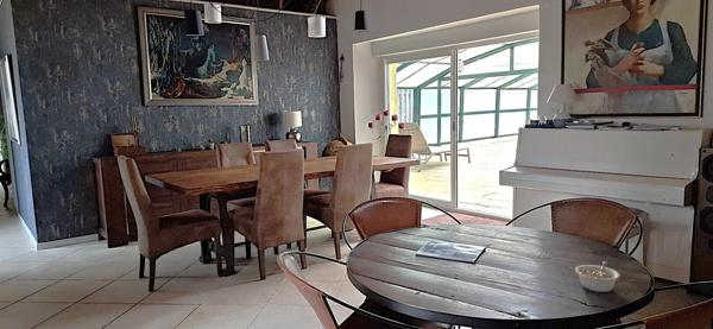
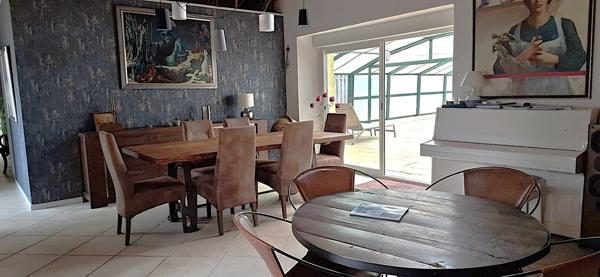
- legume [574,260,620,293]
